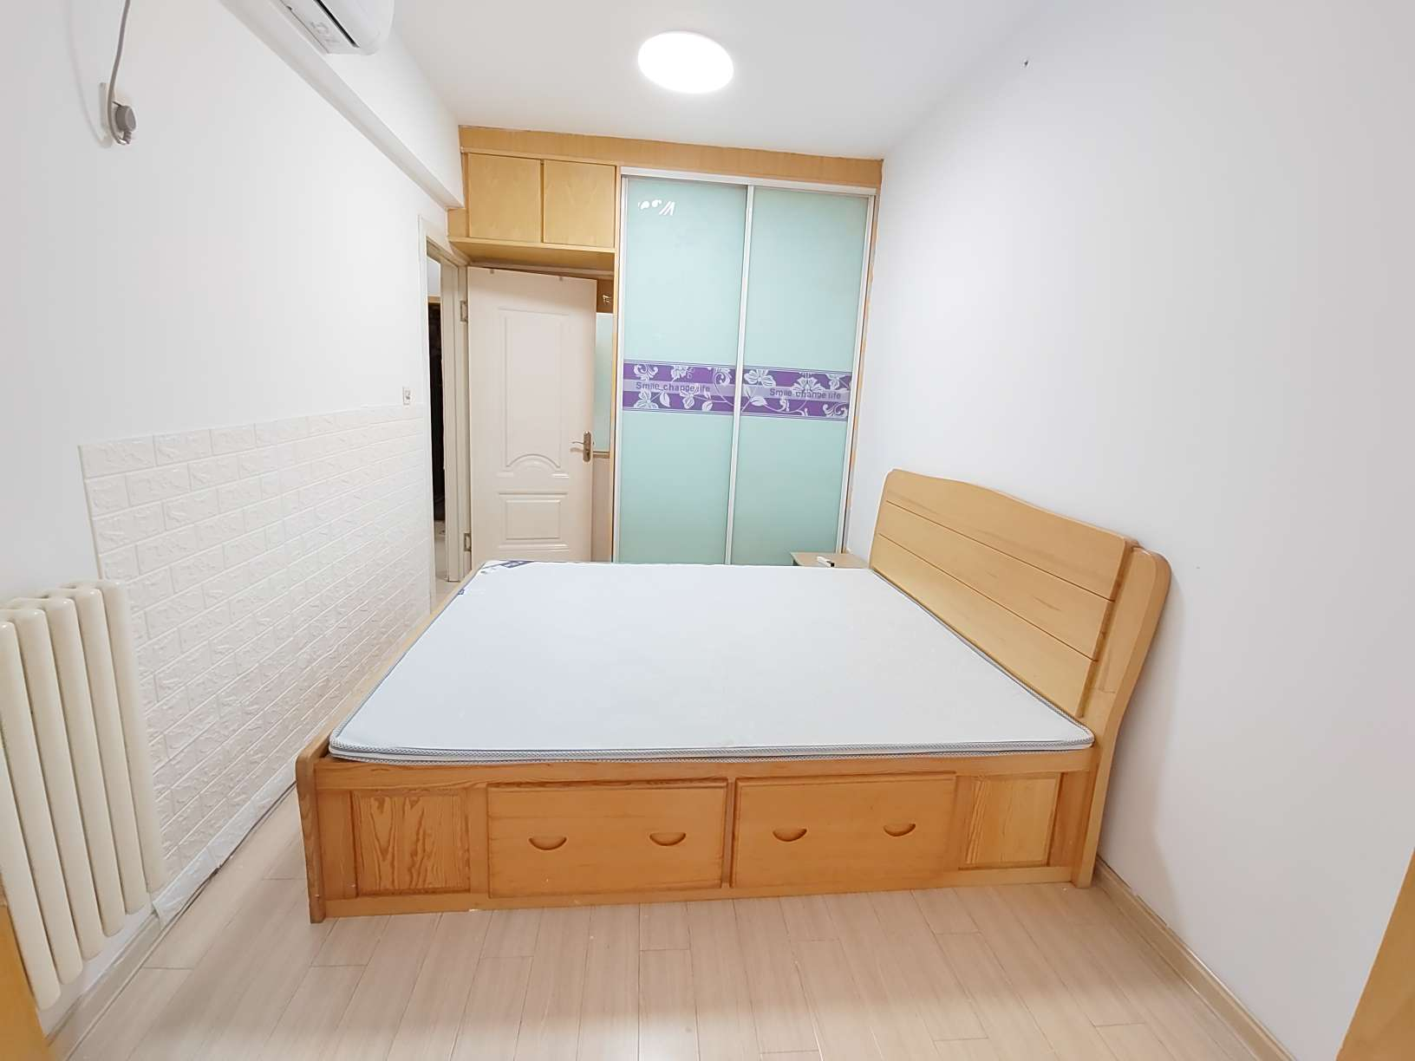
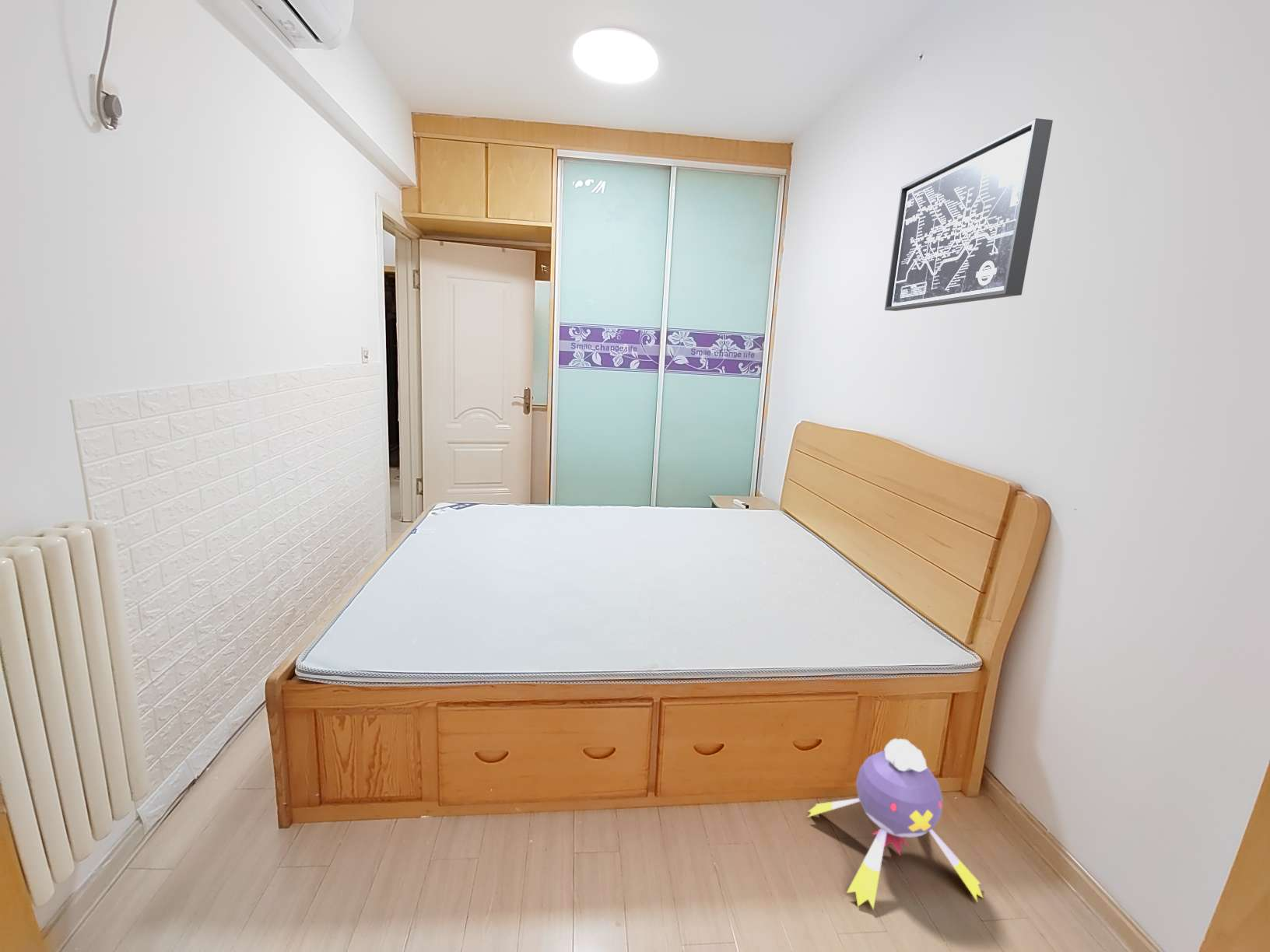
+ wall art [884,117,1054,312]
+ plush toy [808,737,984,910]
